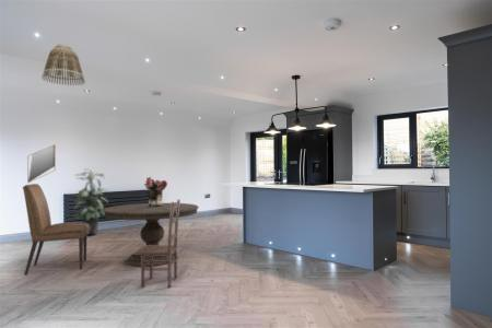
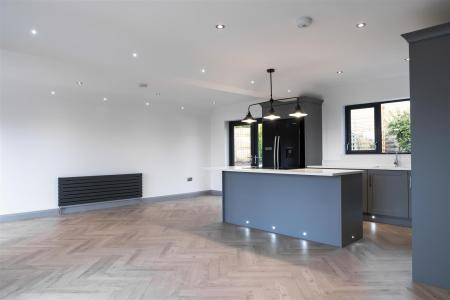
- lamp shade [40,43,86,86]
- home mirror [26,143,57,184]
- dining table [103,202,200,268]
- indoor plant [72,167,109,236]
- bouquet [143,176,168,207]
- chair [133,198,181,289]
- chair [22,183,90,276]
